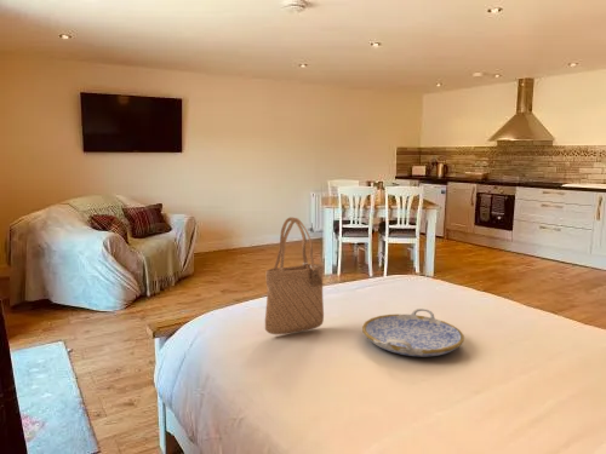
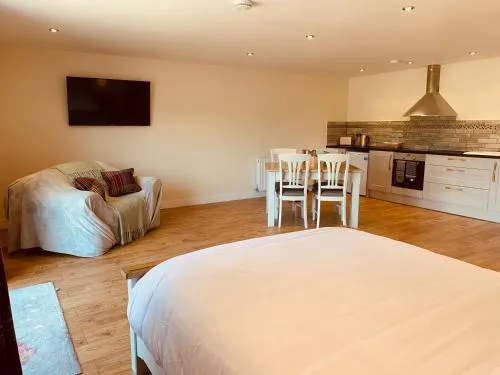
- serving tray [361,308,465,357]
- tote bag [264,215,325,335]
